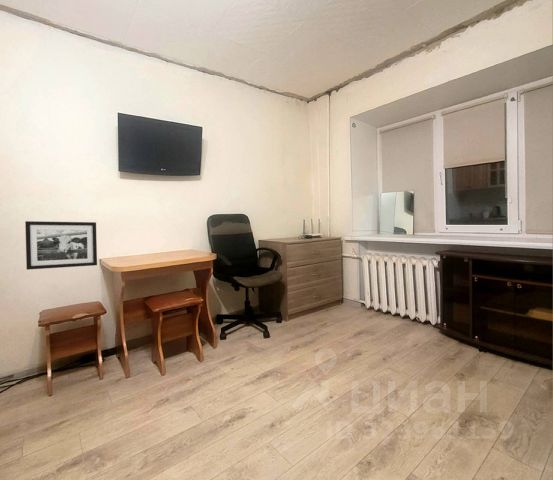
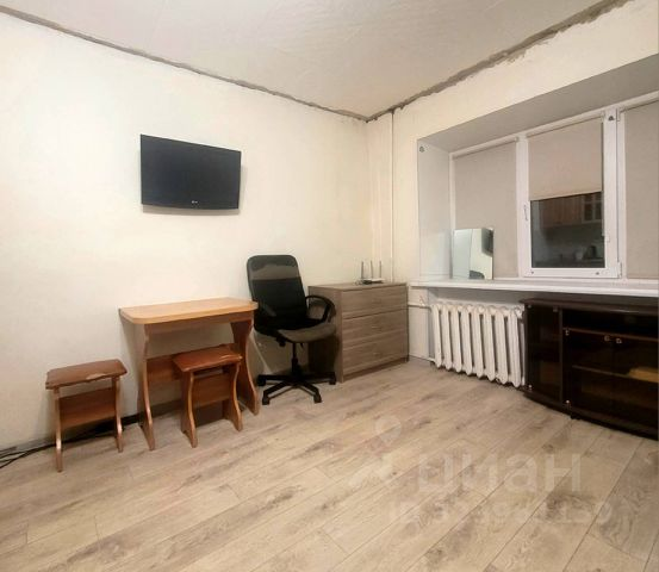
- picture frame [24,220,98,271]
